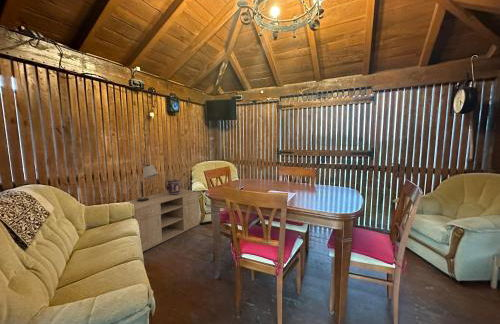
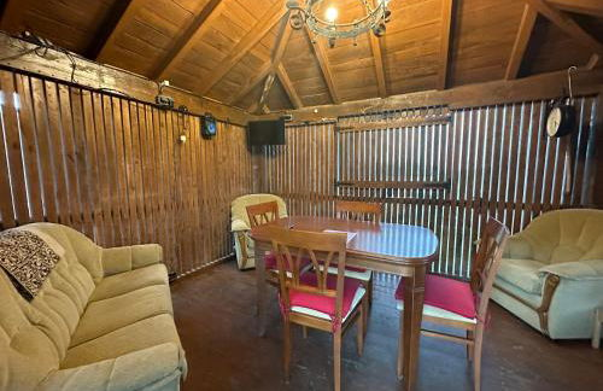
- pitcher [164,178,182,195]
- tv stand [126,188,201,252]
- lamp [136,163,159,202]
